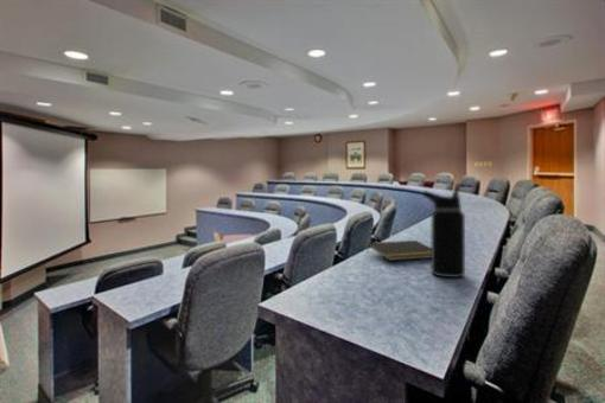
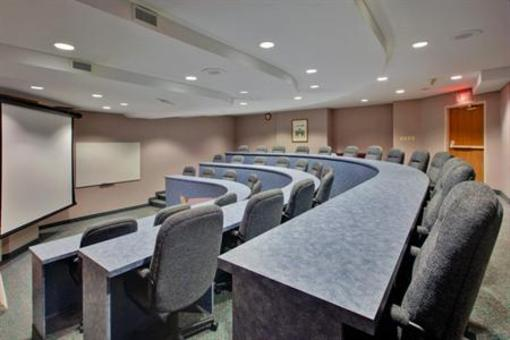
- water bottle [421,183,466,279]
- notepad [367,239,432,262]
